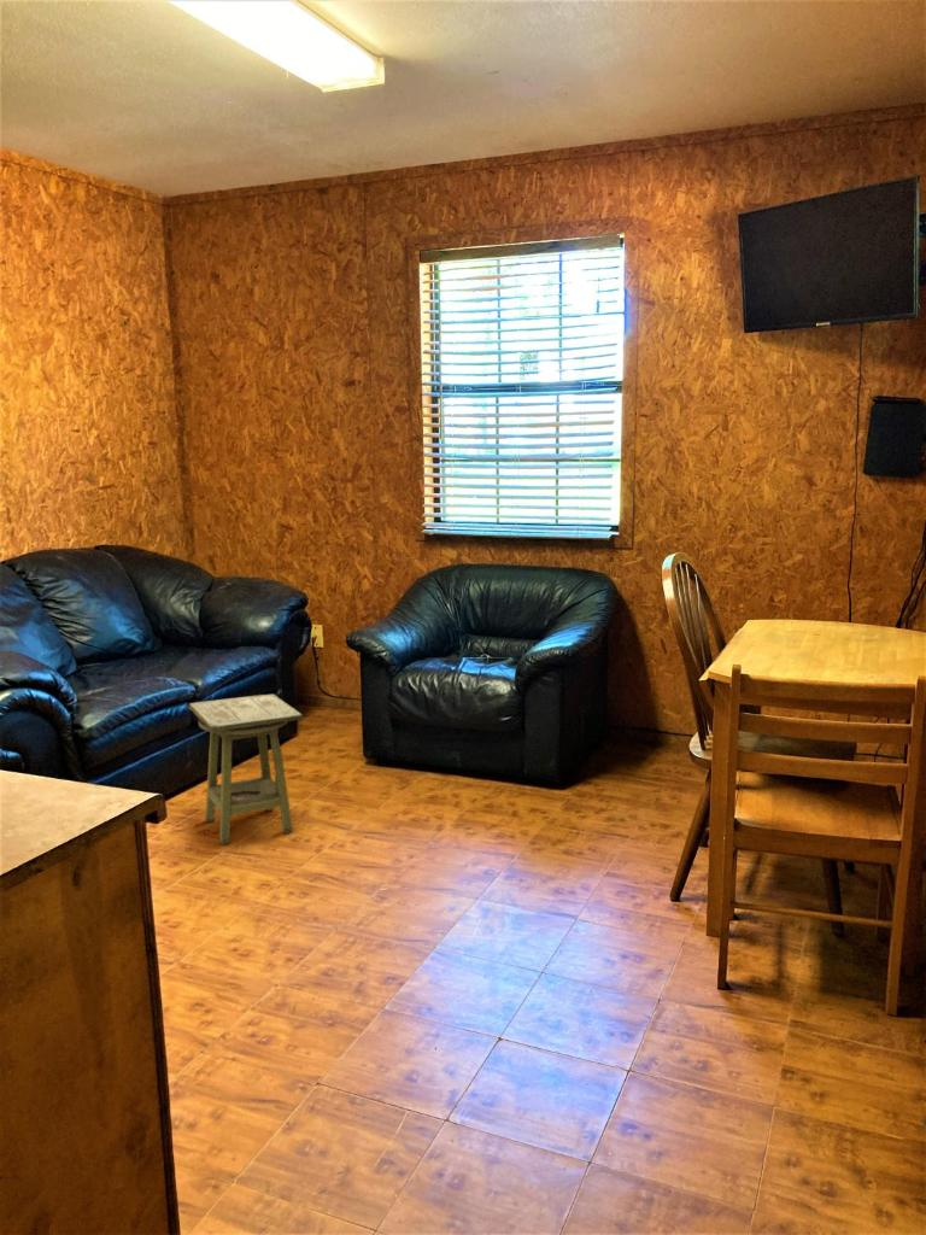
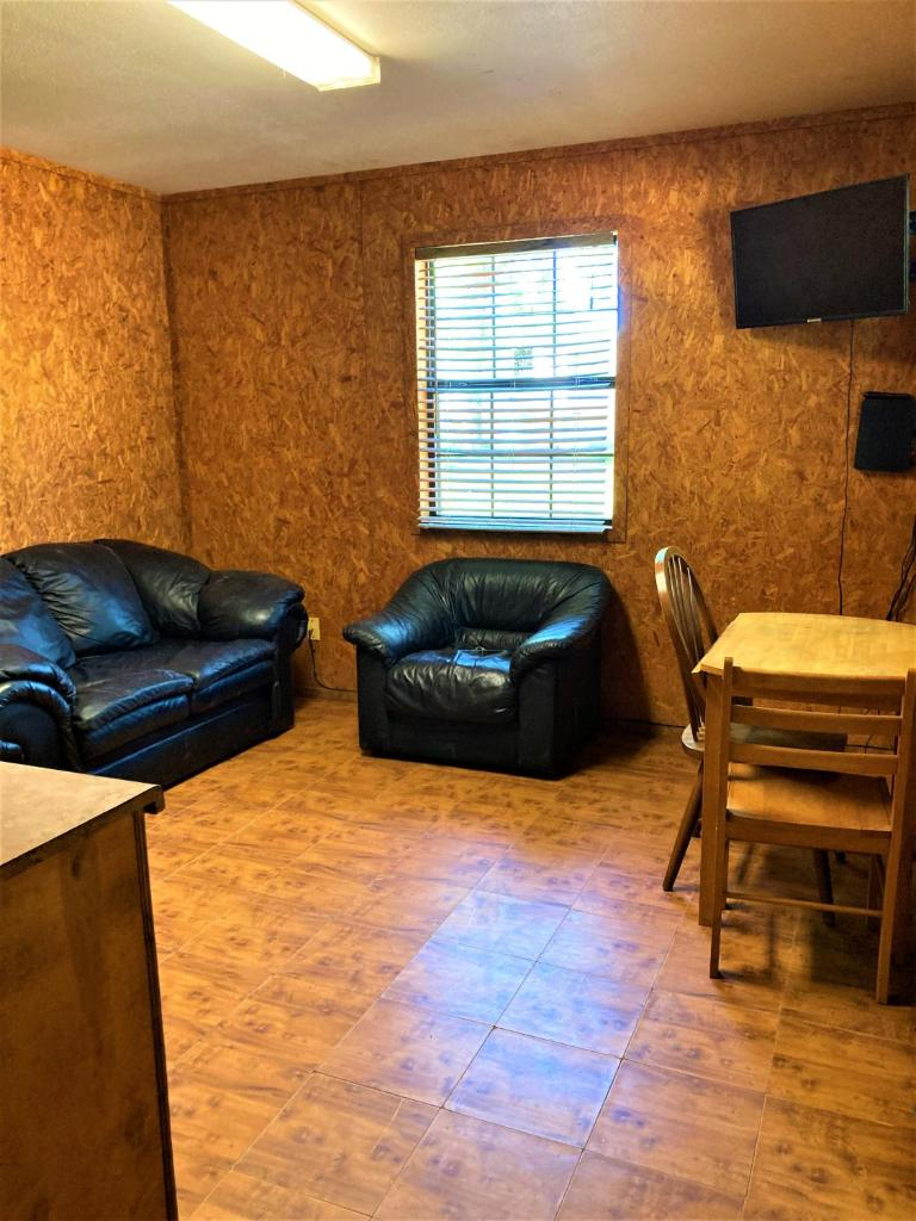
- side table [187,693,304,845]
